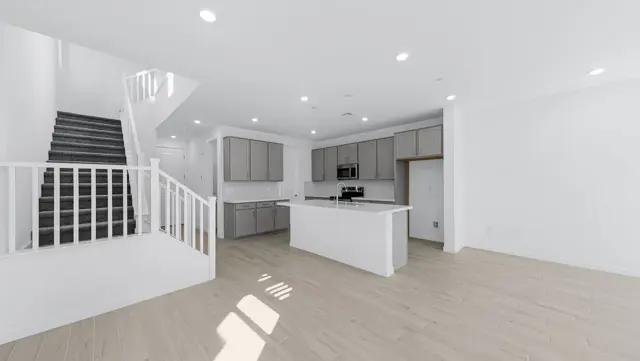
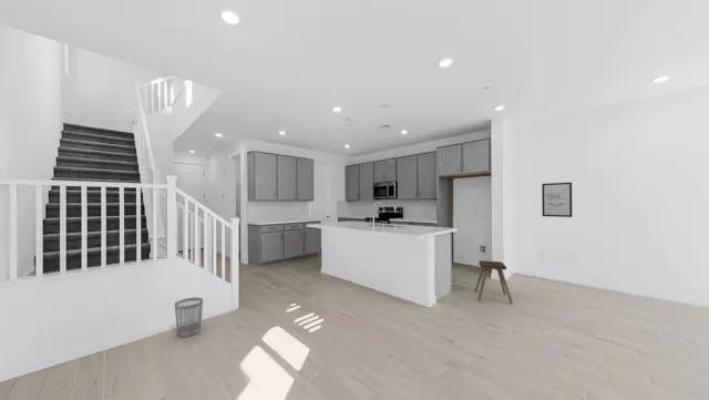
+ music stool [473,259,514,305]
+ wastebasket [174,296,204,338]
+ wall art [541,182,573,218]
